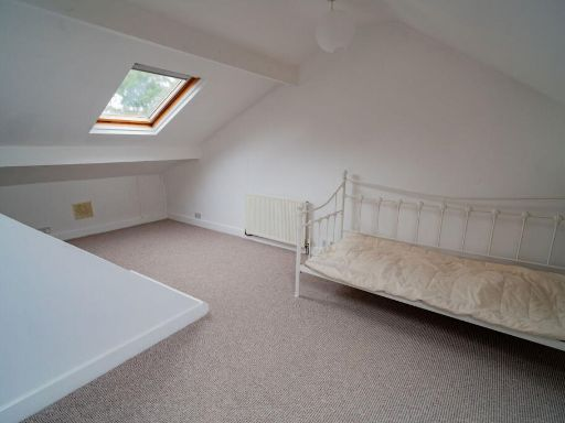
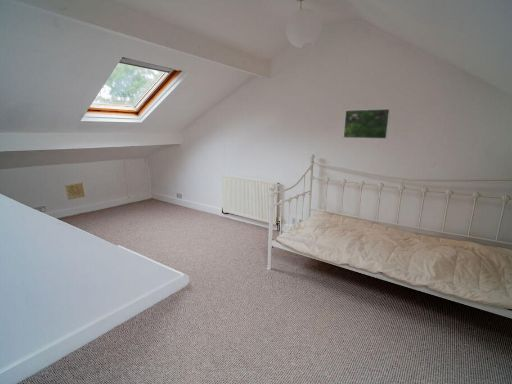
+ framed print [342,108,391,140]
